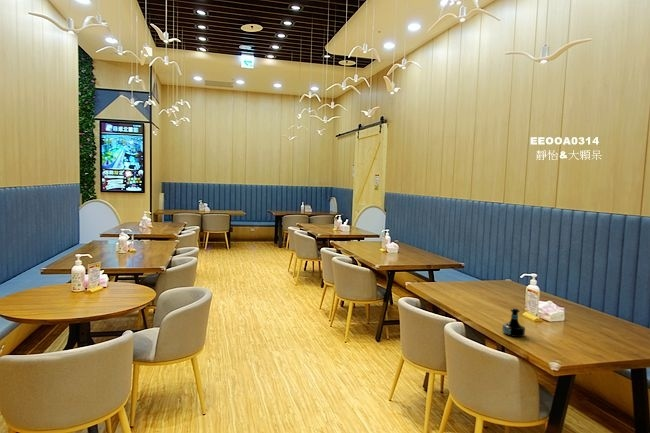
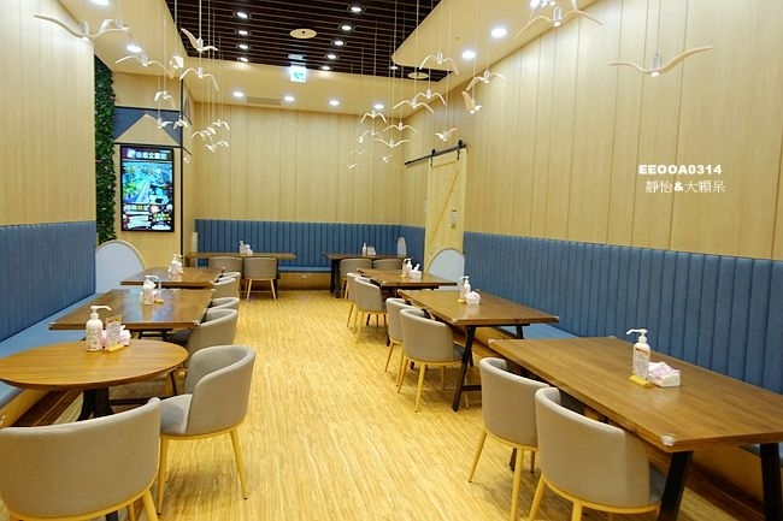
- tequila bottle [502,307,526,338]
